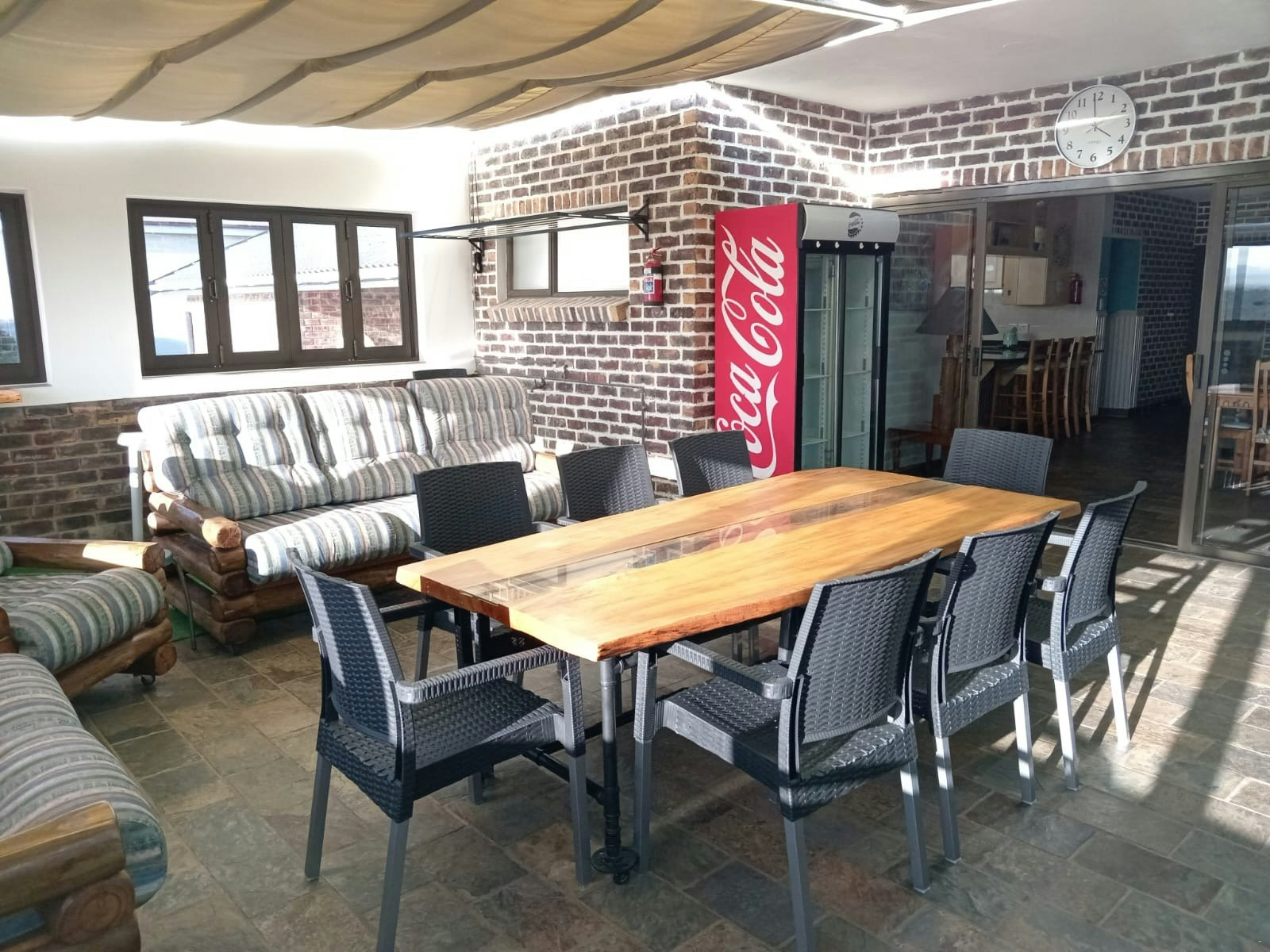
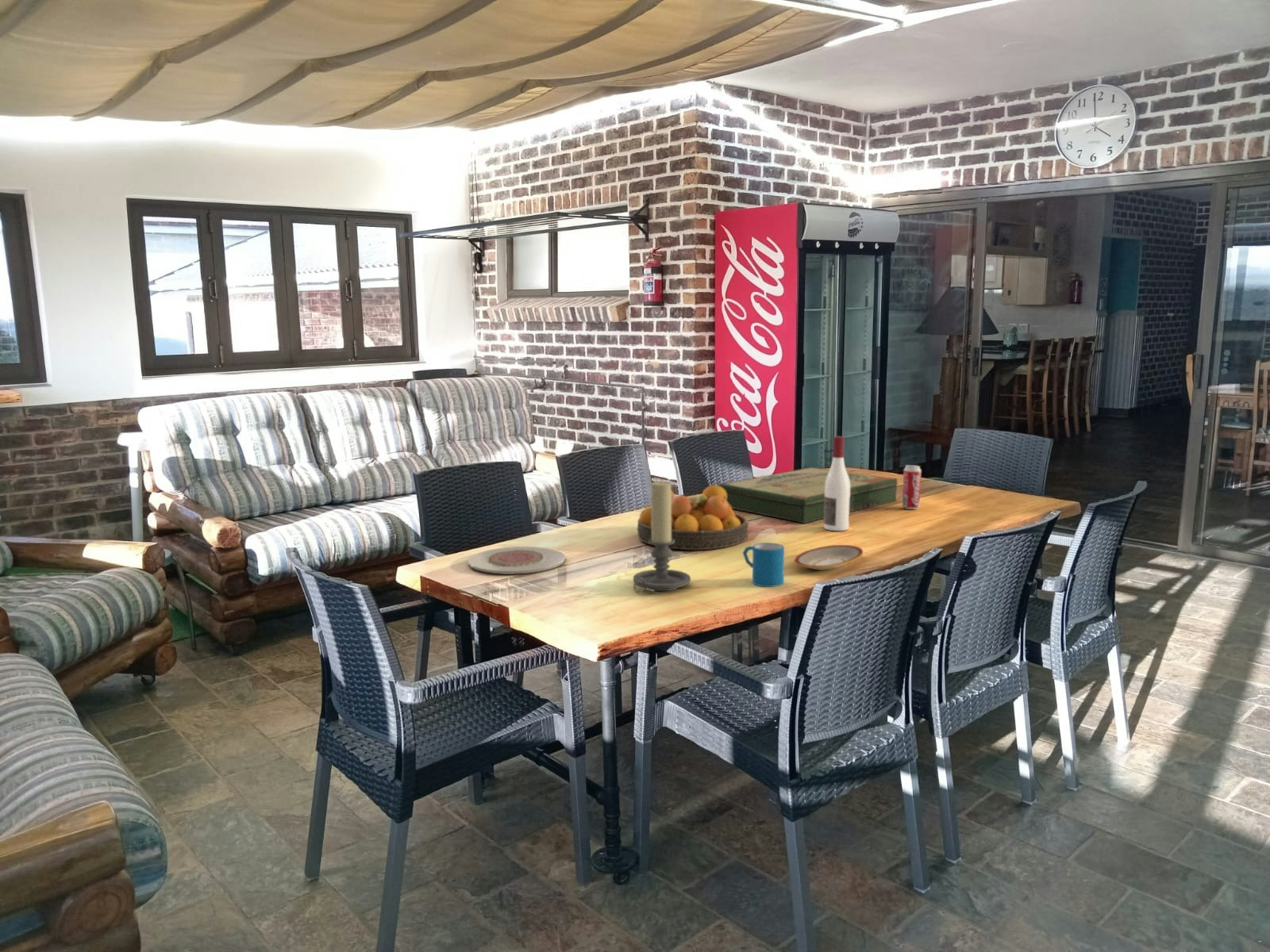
+ alcohol [823,436,850,532]
+ plate [467,546,567,575]
+ candle holder [633,480,691,594]
+ board game [718,466,899,524]
+ mug [742,542,785,588]
+ beverage can [902,464,922,510]
+ plate [794,544,864,571]
+ fruit bowl [637,485,749,551]
